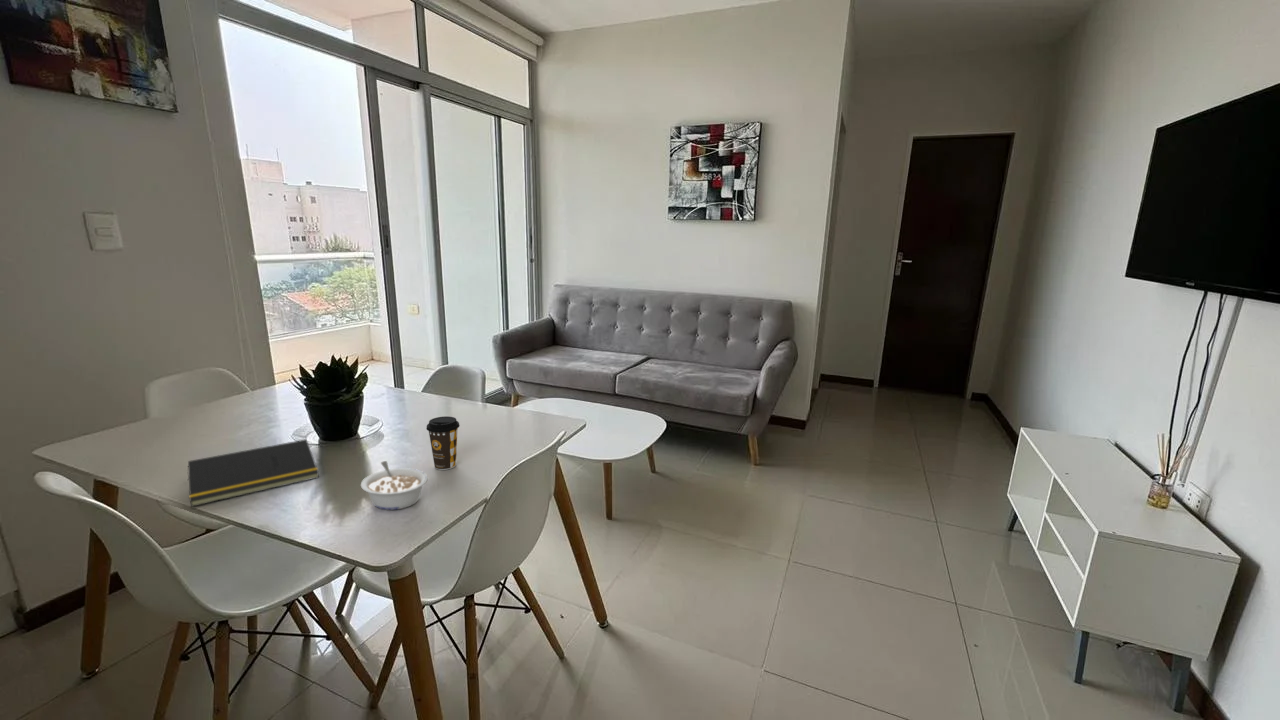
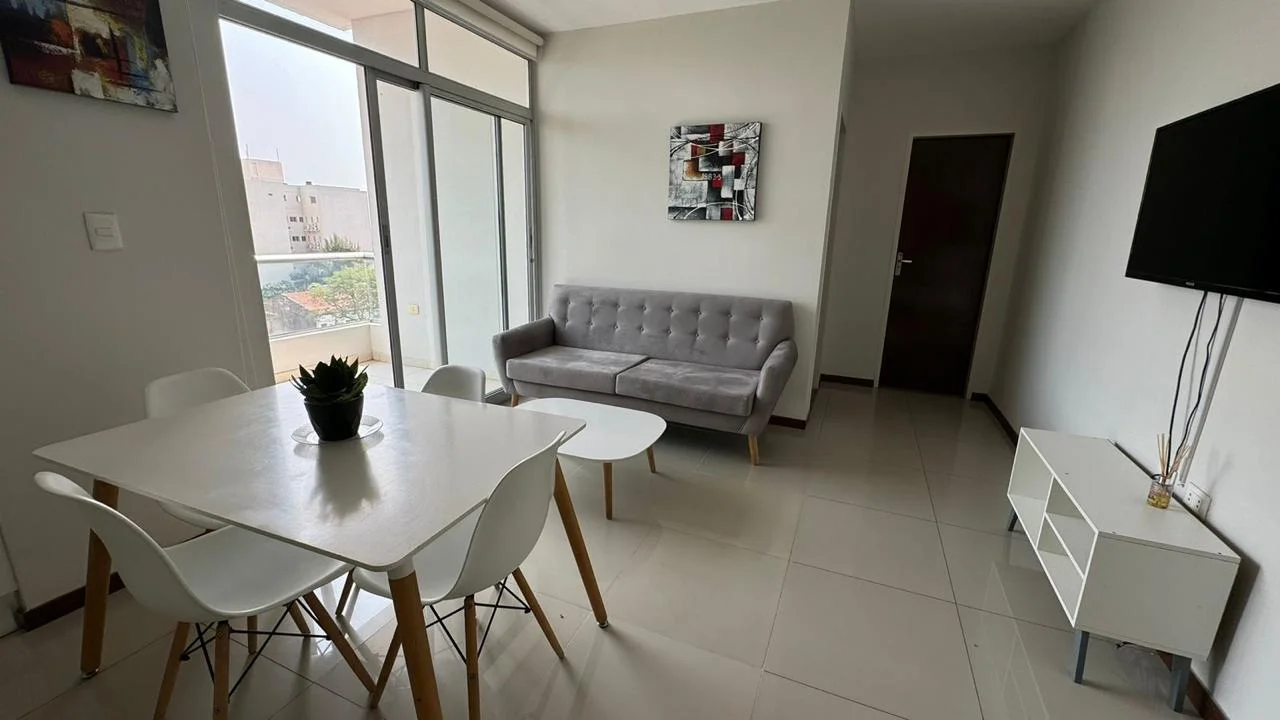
- coffee cup [426,415,461,471]
- notepad [186,438,320,508]
- legume [360,460,429,511]
